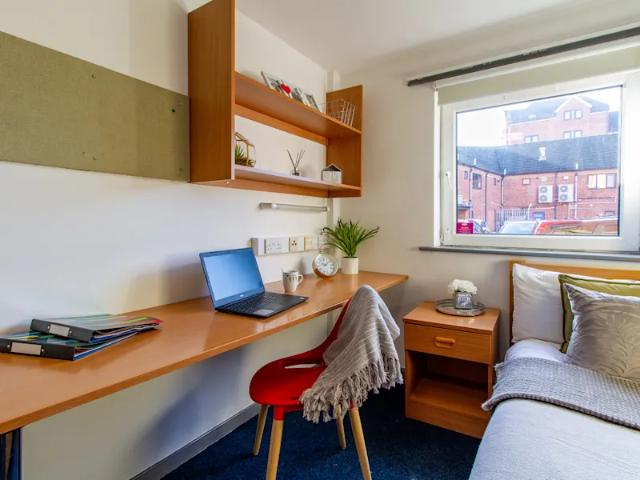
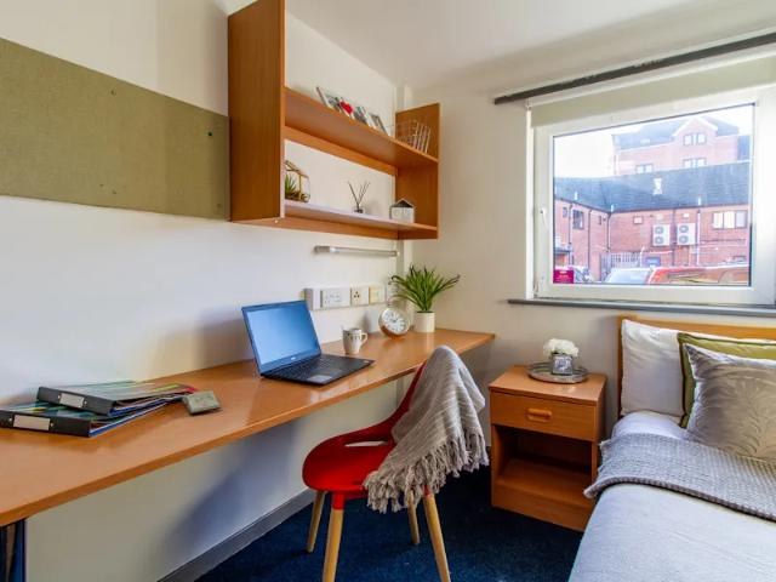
+ book [181,389,222,415]
